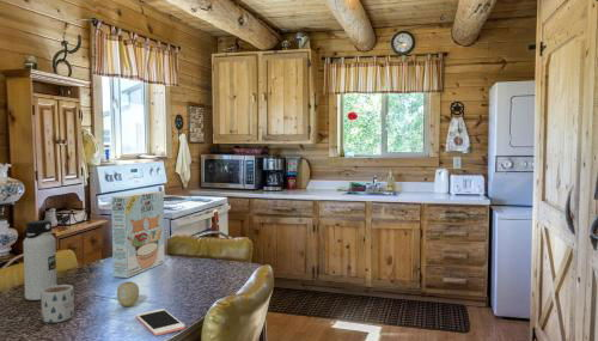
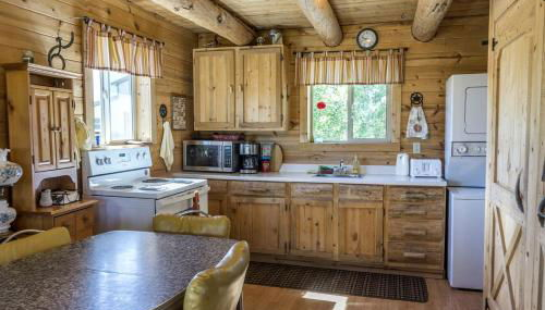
- fruit [116,280,140,307]
- water bottle [22,219,57,302]
- mug [41,284,75,324]
- cell phone [135,307,187,336]
- cereal box [110,190,166,279]
